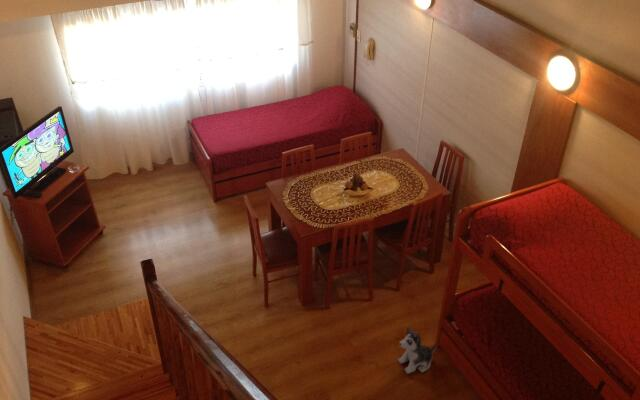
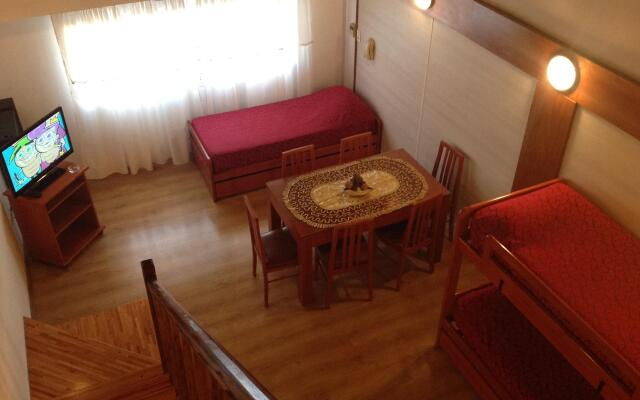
- plush toy [397,326,438,375]
